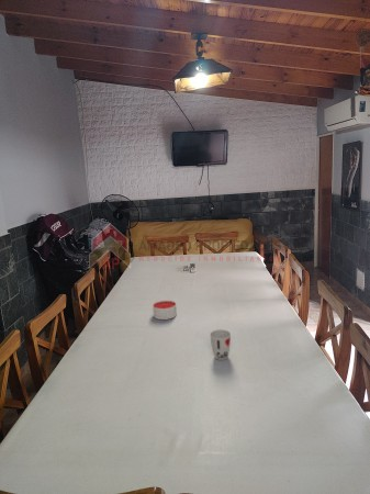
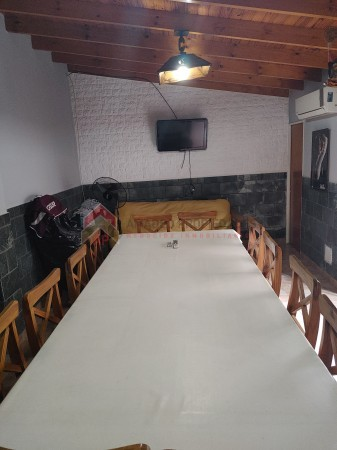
- cup [210,328,232,361]
- candle [153,300,178,321]
